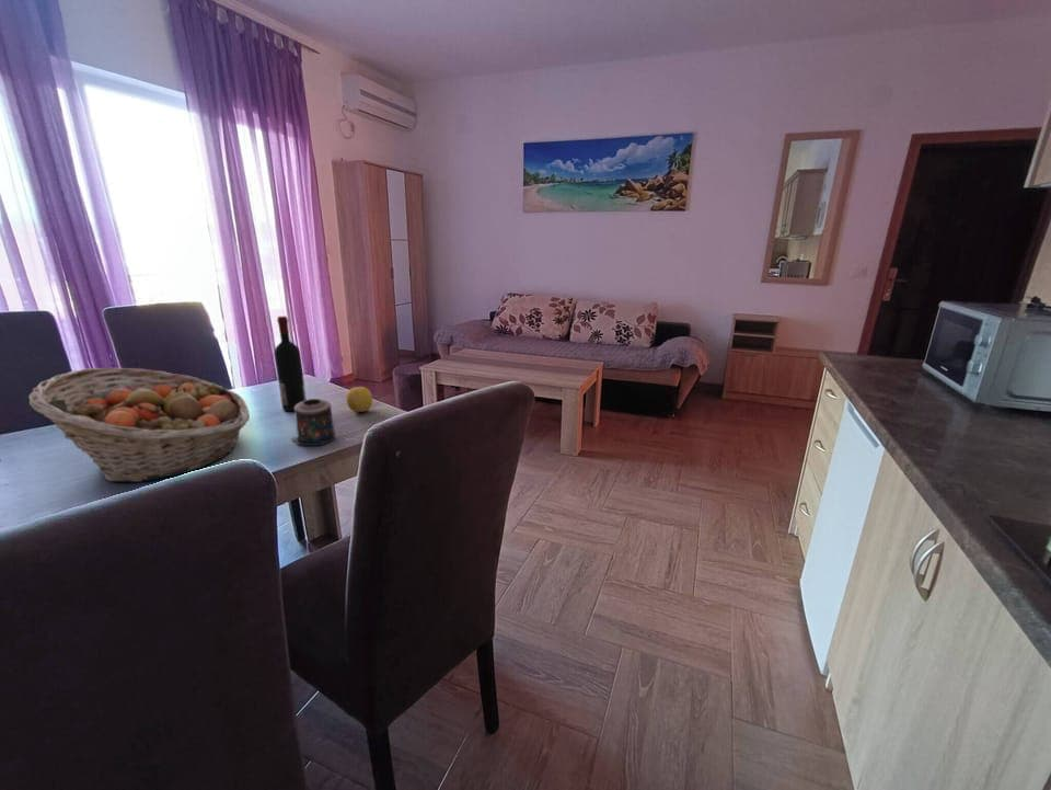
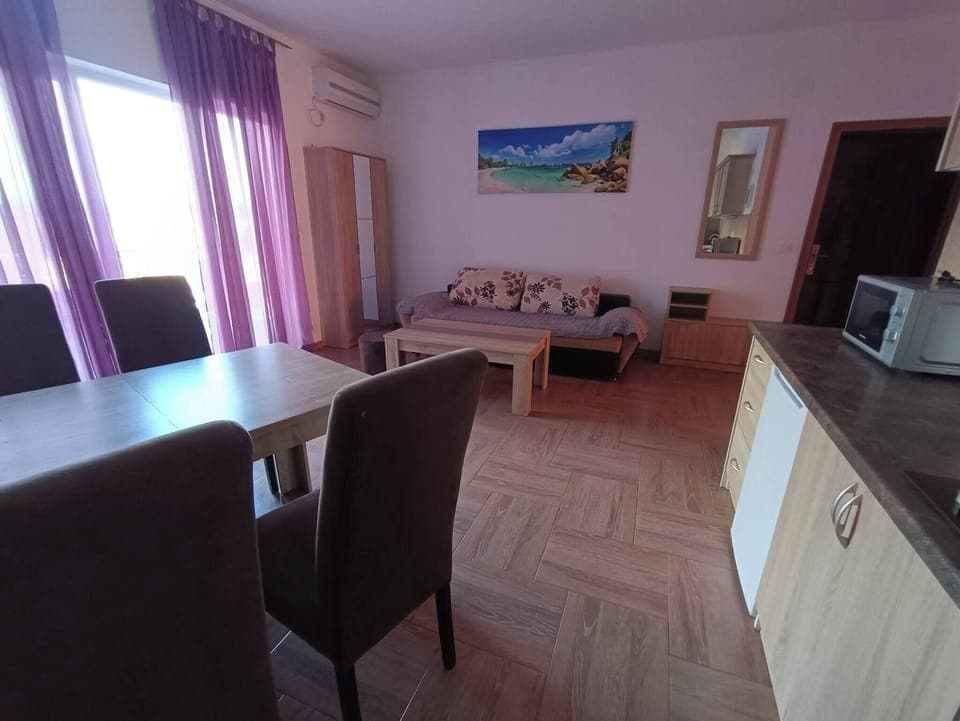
- fruit [345,386,373,413]
- fruit basket [27,367,251,483]
- candle [289,398,336,447]
- alcohol [274,316,308,412]
